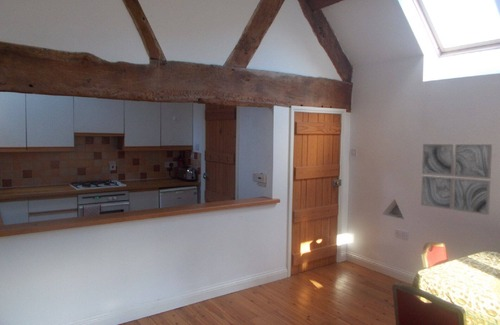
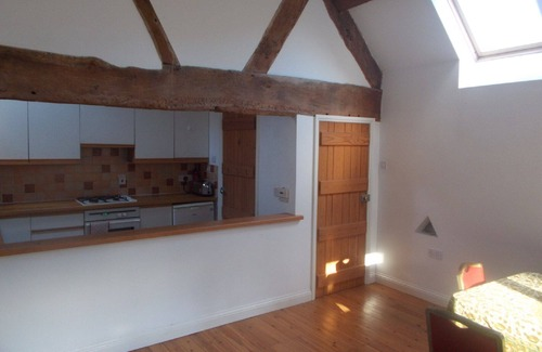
- wall art [420,143,493,216]
